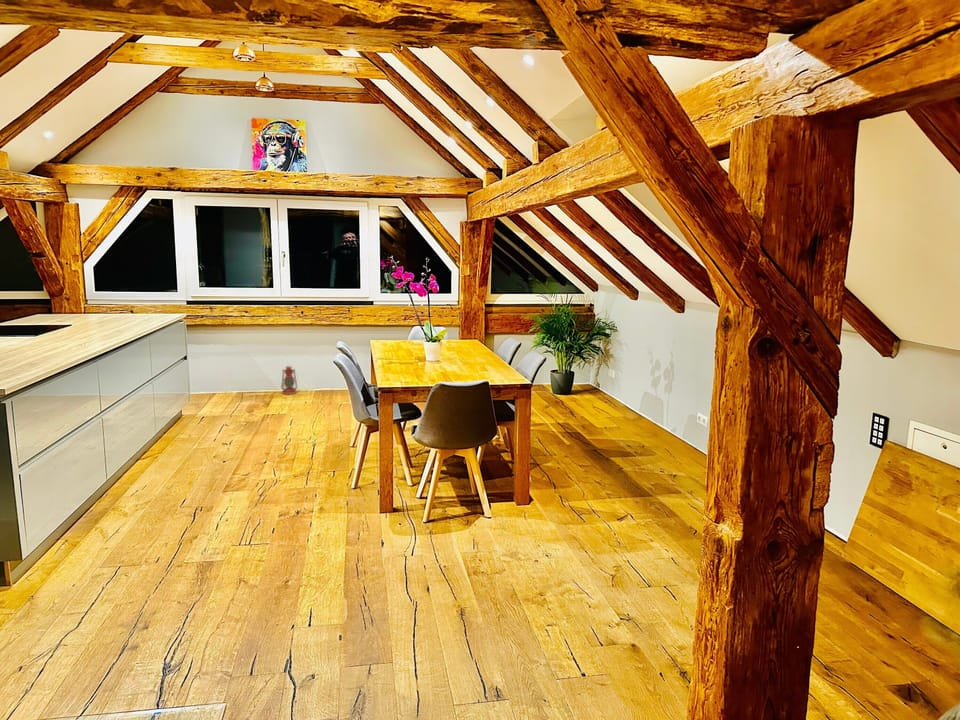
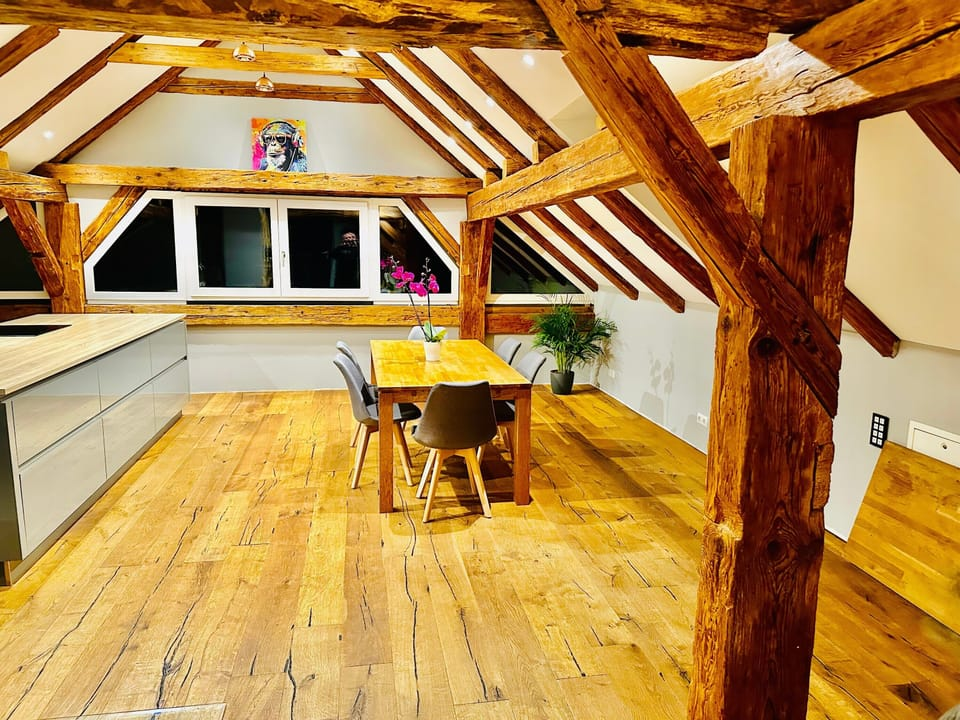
- lantern [278,364,299,395]
